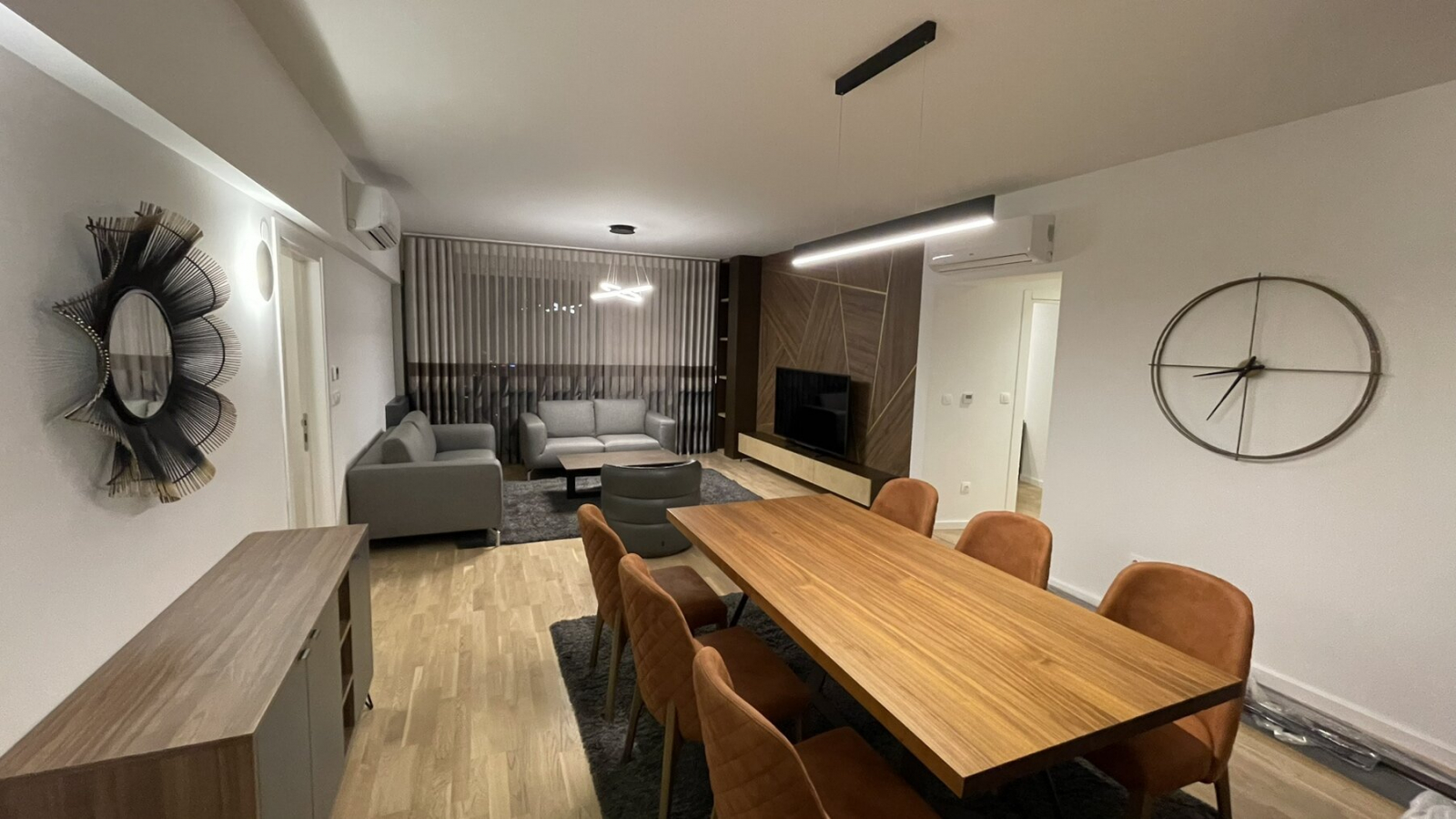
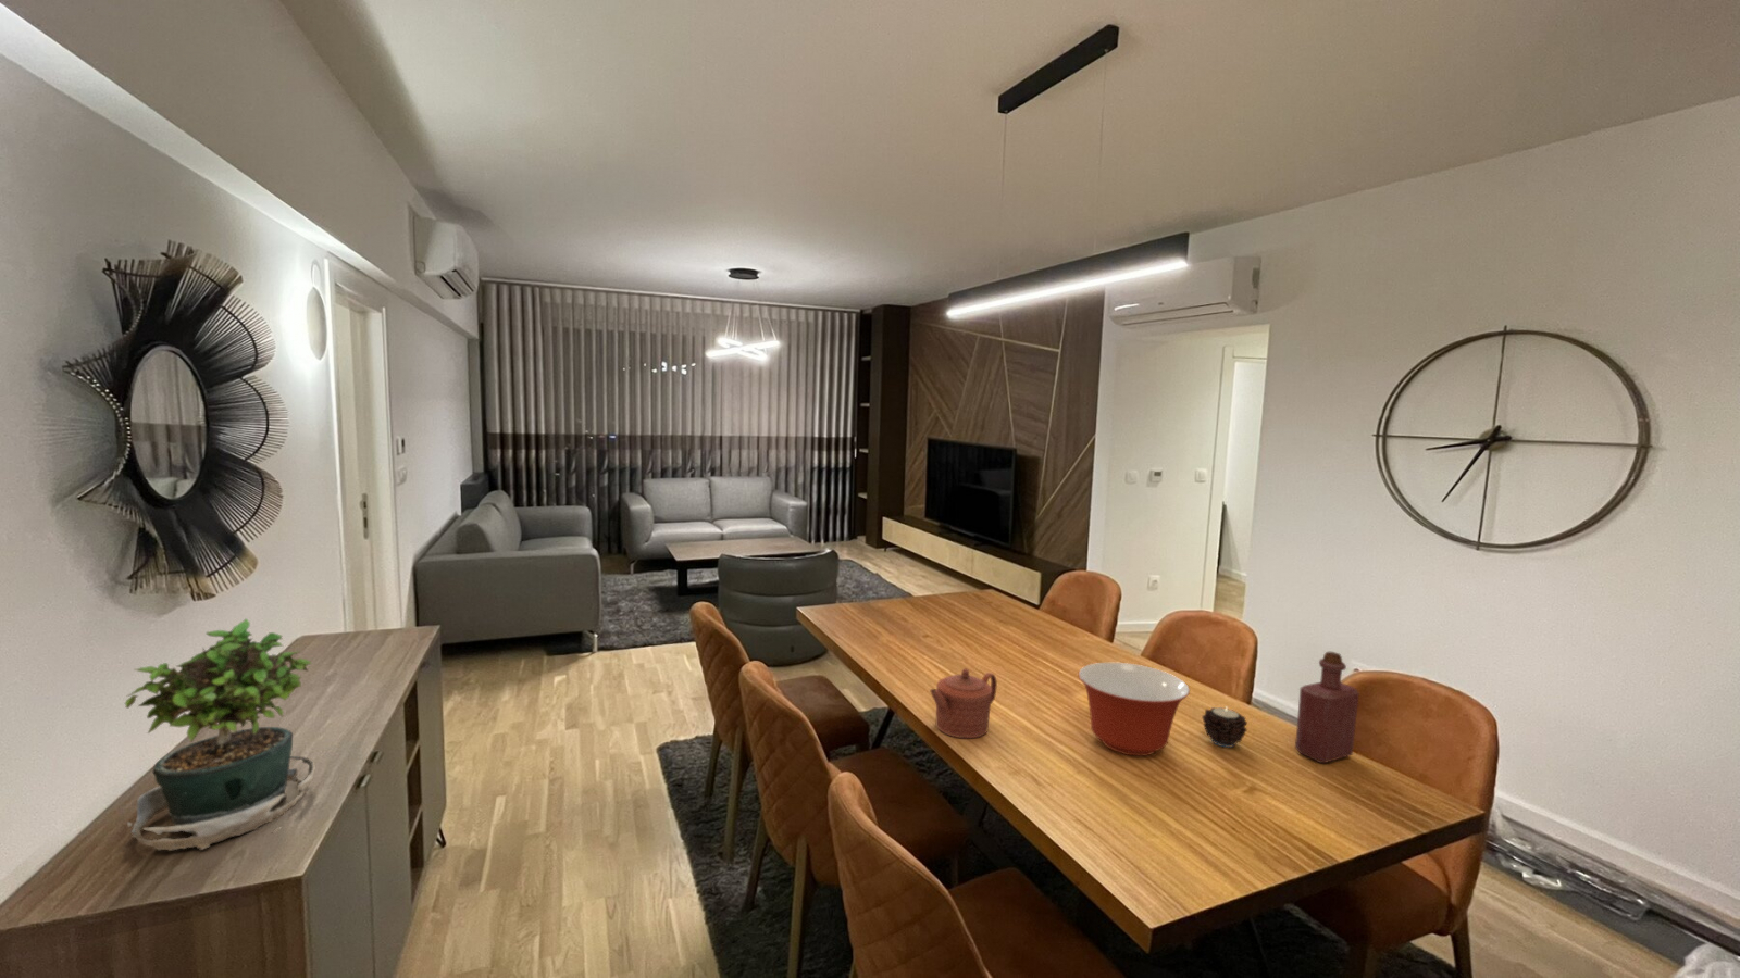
+ candle [1201,706,1249,749]
+ potted plant [123,617,317,851]
+ mixing bowl [1078,662,1190,756]
+ bottle [1294,651,1360,764]
+ teapot [929,668,998,739]
